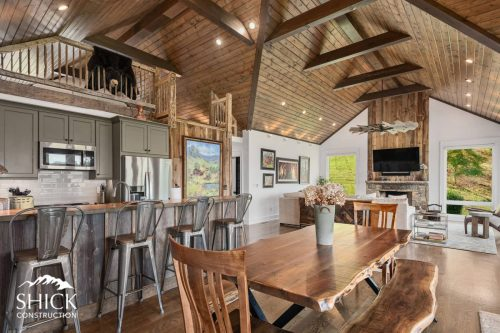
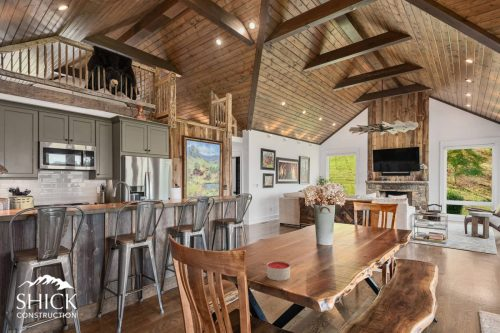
+ candle [266,260,291,282]
